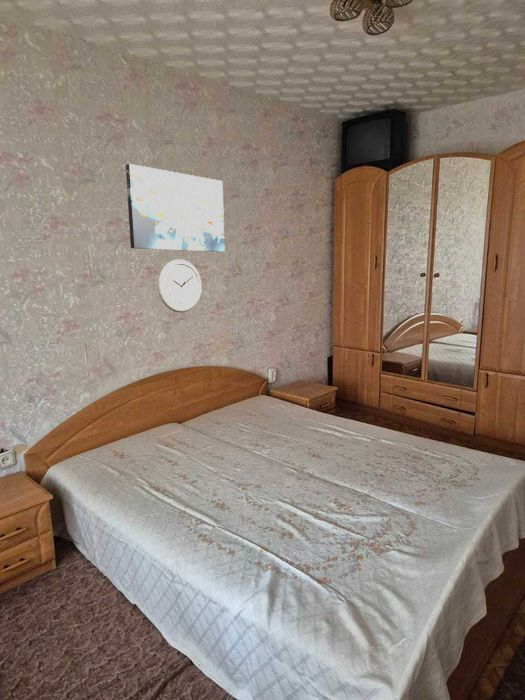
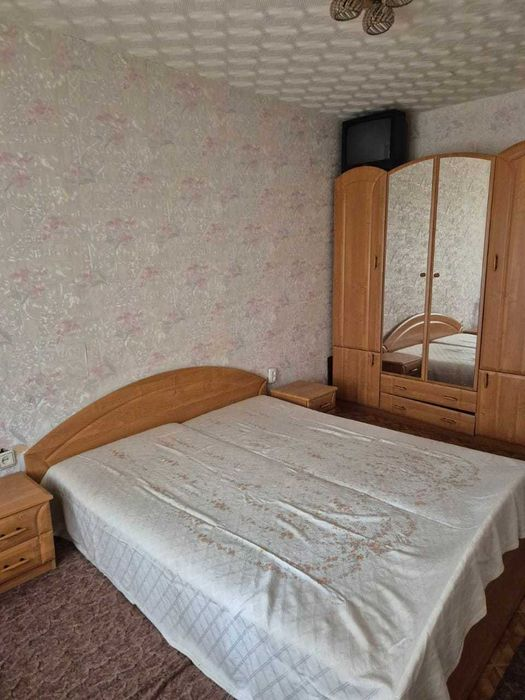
- wall clock [157,258,203,314]
- wall art [125,163,226,253]
